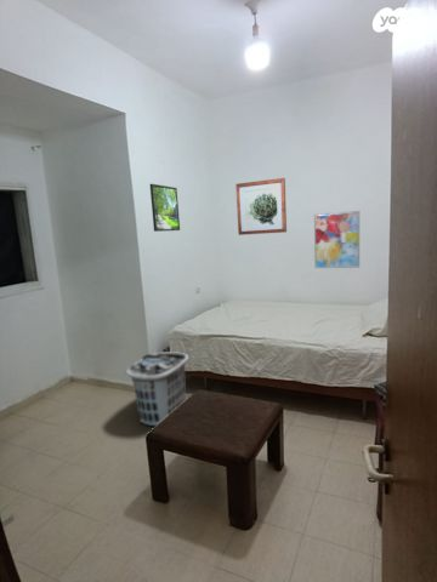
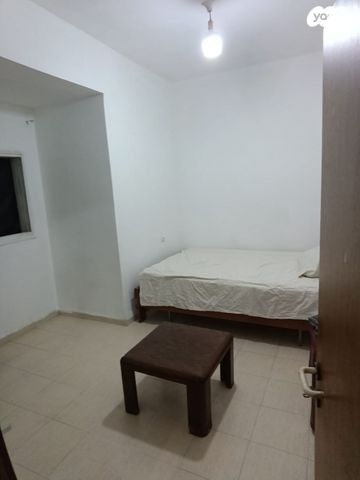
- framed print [149,183,181,233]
- clothes hamper [125,350,191,428]
- wall art [313,210,361,269]
- wall art [234,177,288,236]
